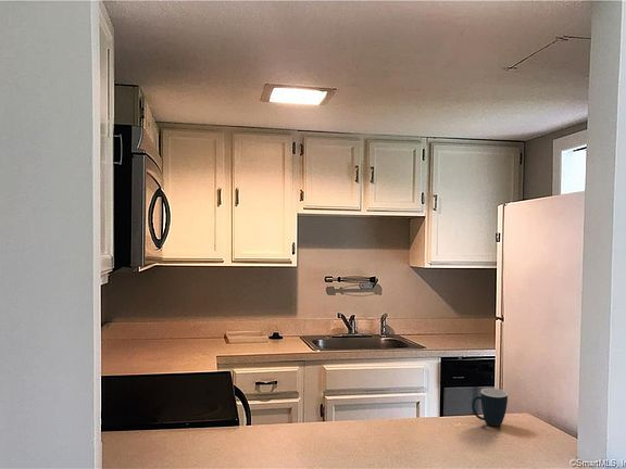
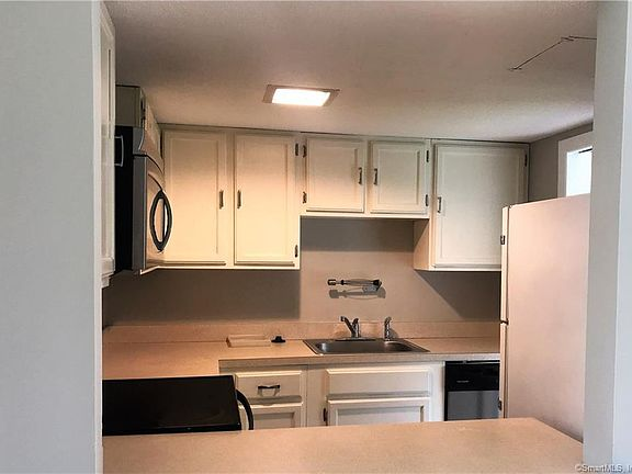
- mug [471,388,509,428]
